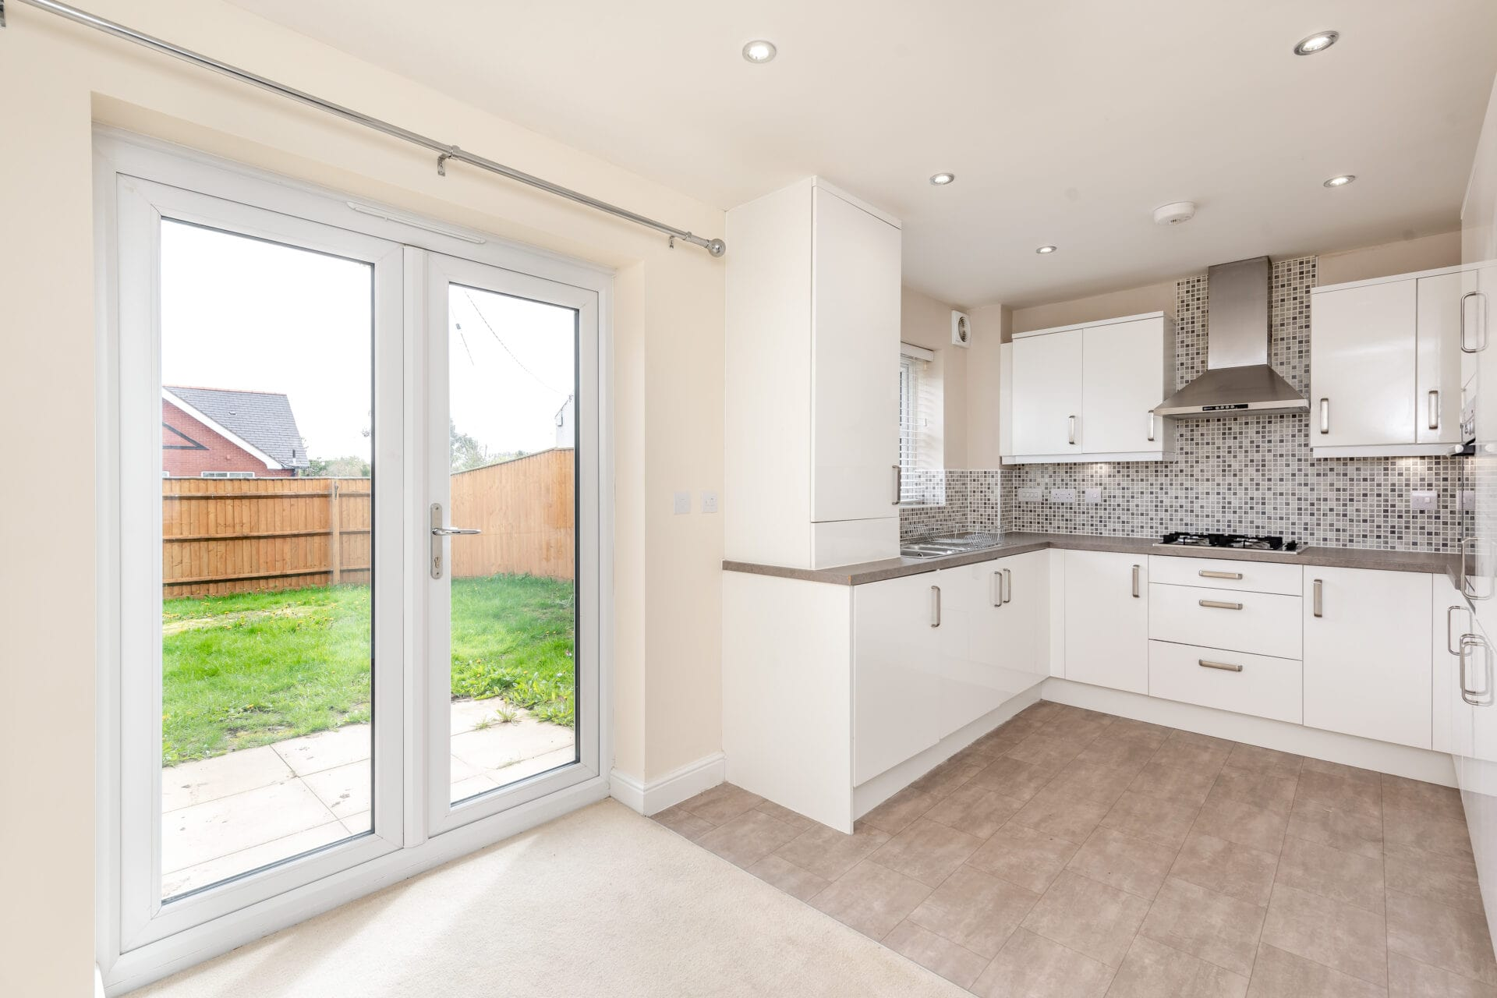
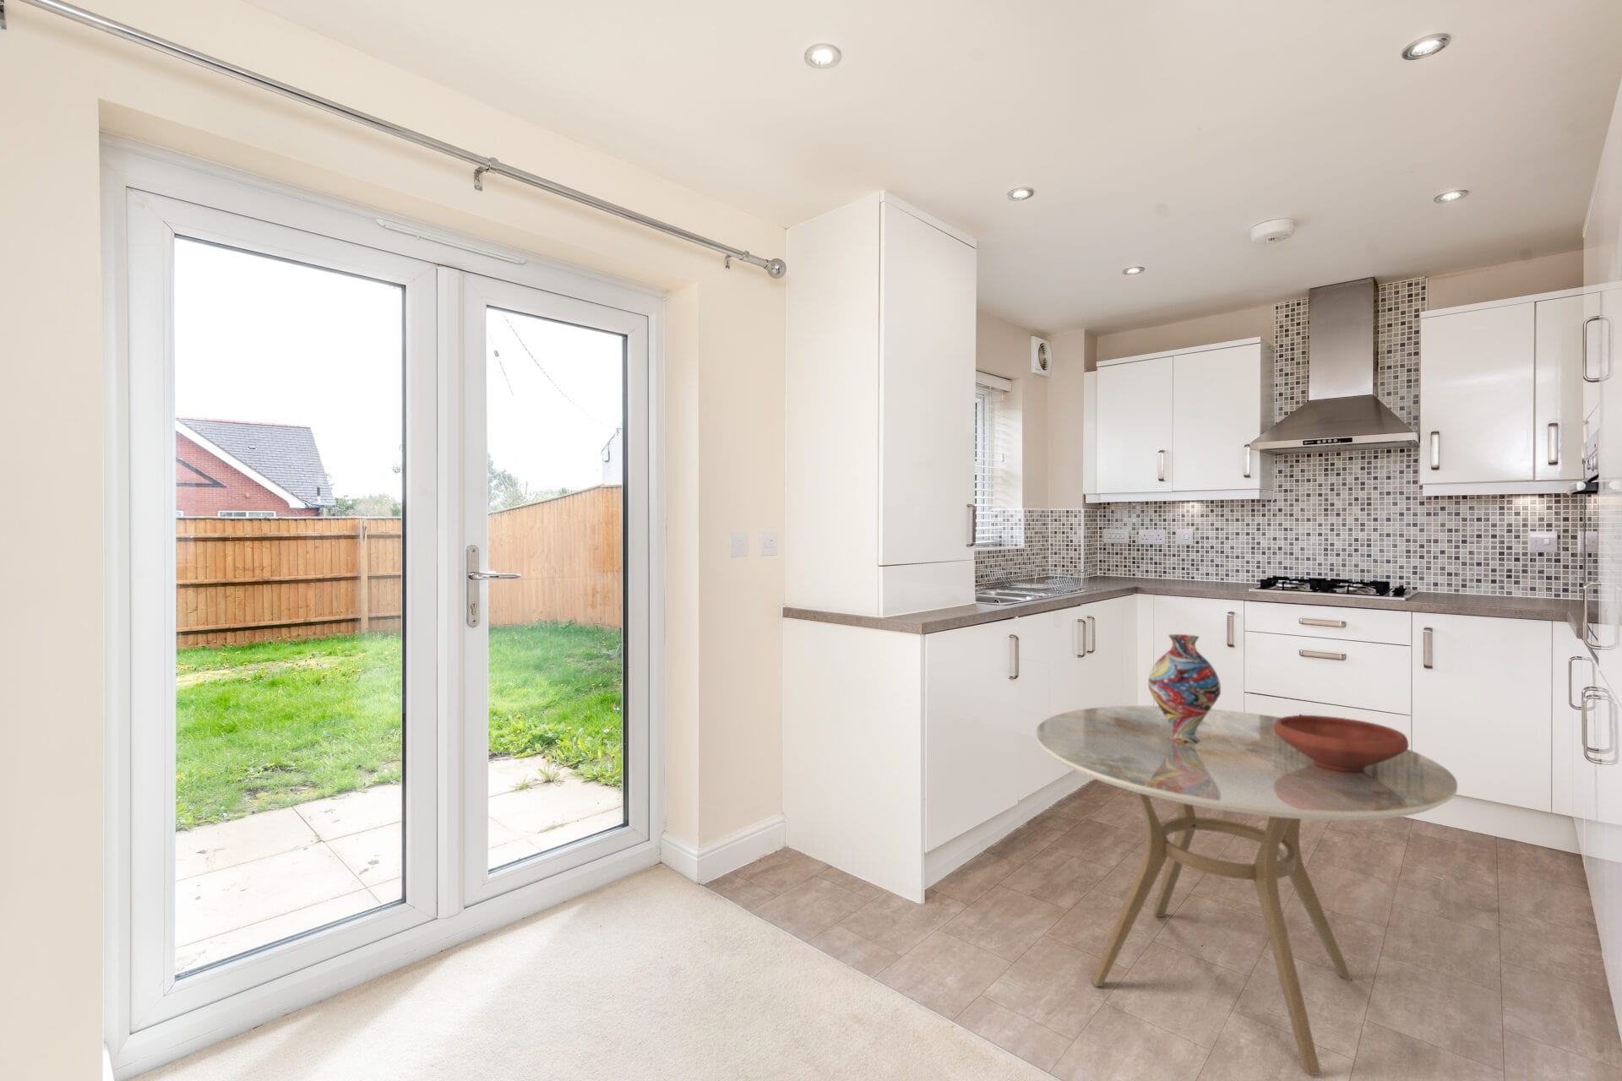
+ vase [1148,633,1221,743]
+ bowl [1274,714,1410,771]
+ dining table [1035,705,1458,1076]
